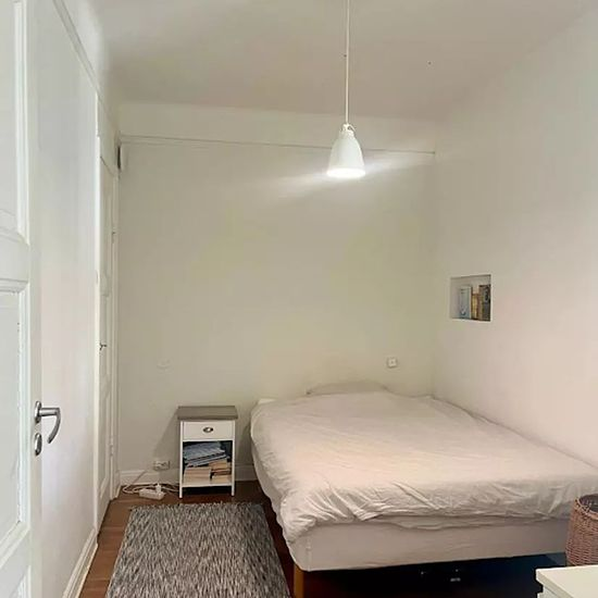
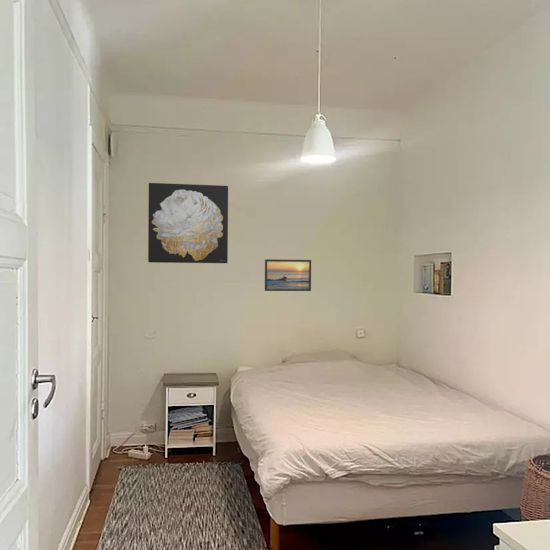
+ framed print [264,258,312,292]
+ wall art [147,182,229,264]
